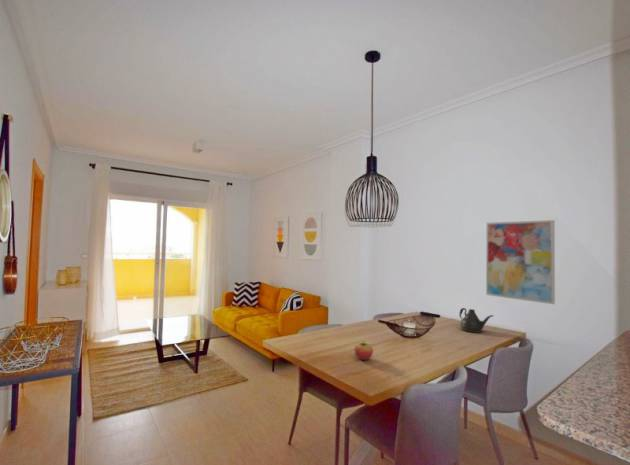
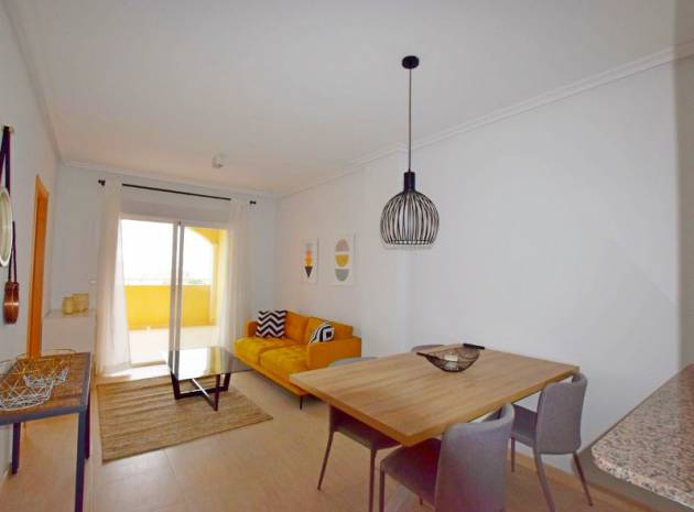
- wall art [485,219,556,305]
- fruit [353,340,374,361]
- teapot [458,307,494,334]
